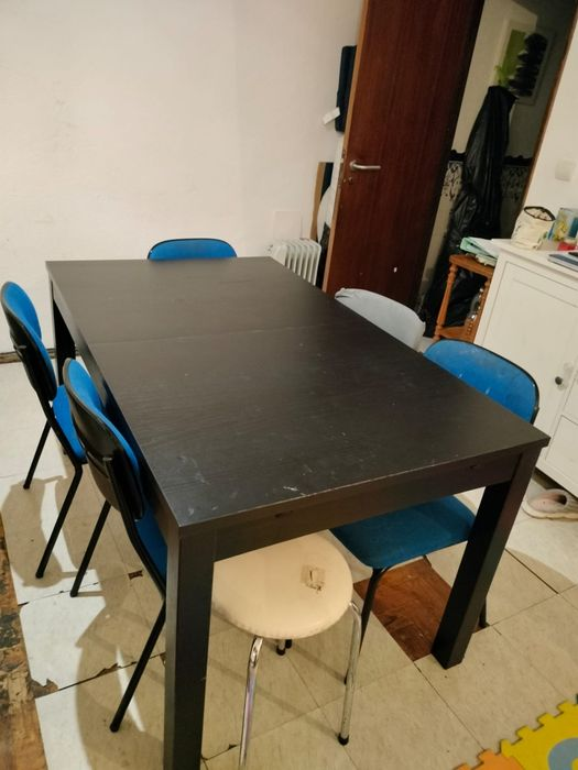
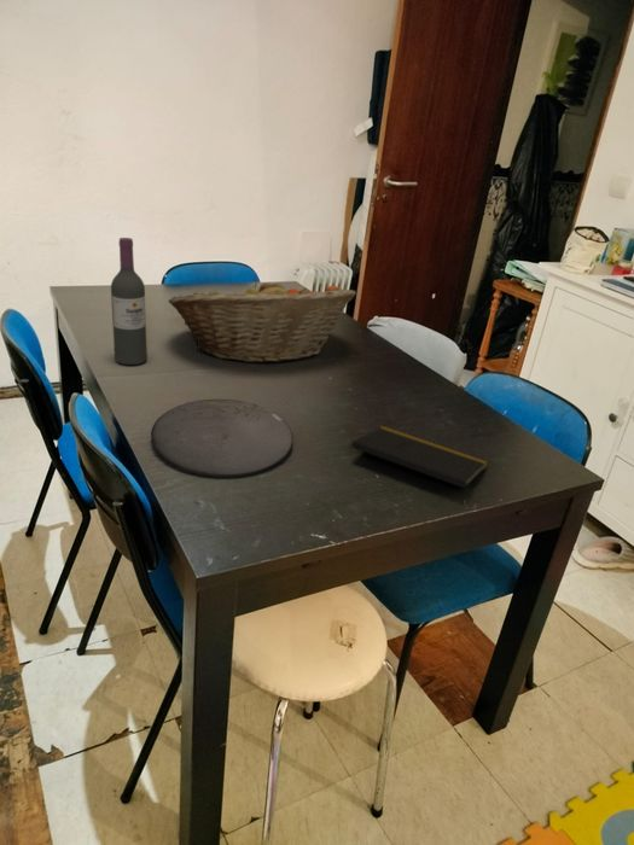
+ wine bottle [110,237,149,366]
+ plate [150,398,295,478]
+ fruit basket [167,275,357,365]
+ notepad [350,425,489,499]
